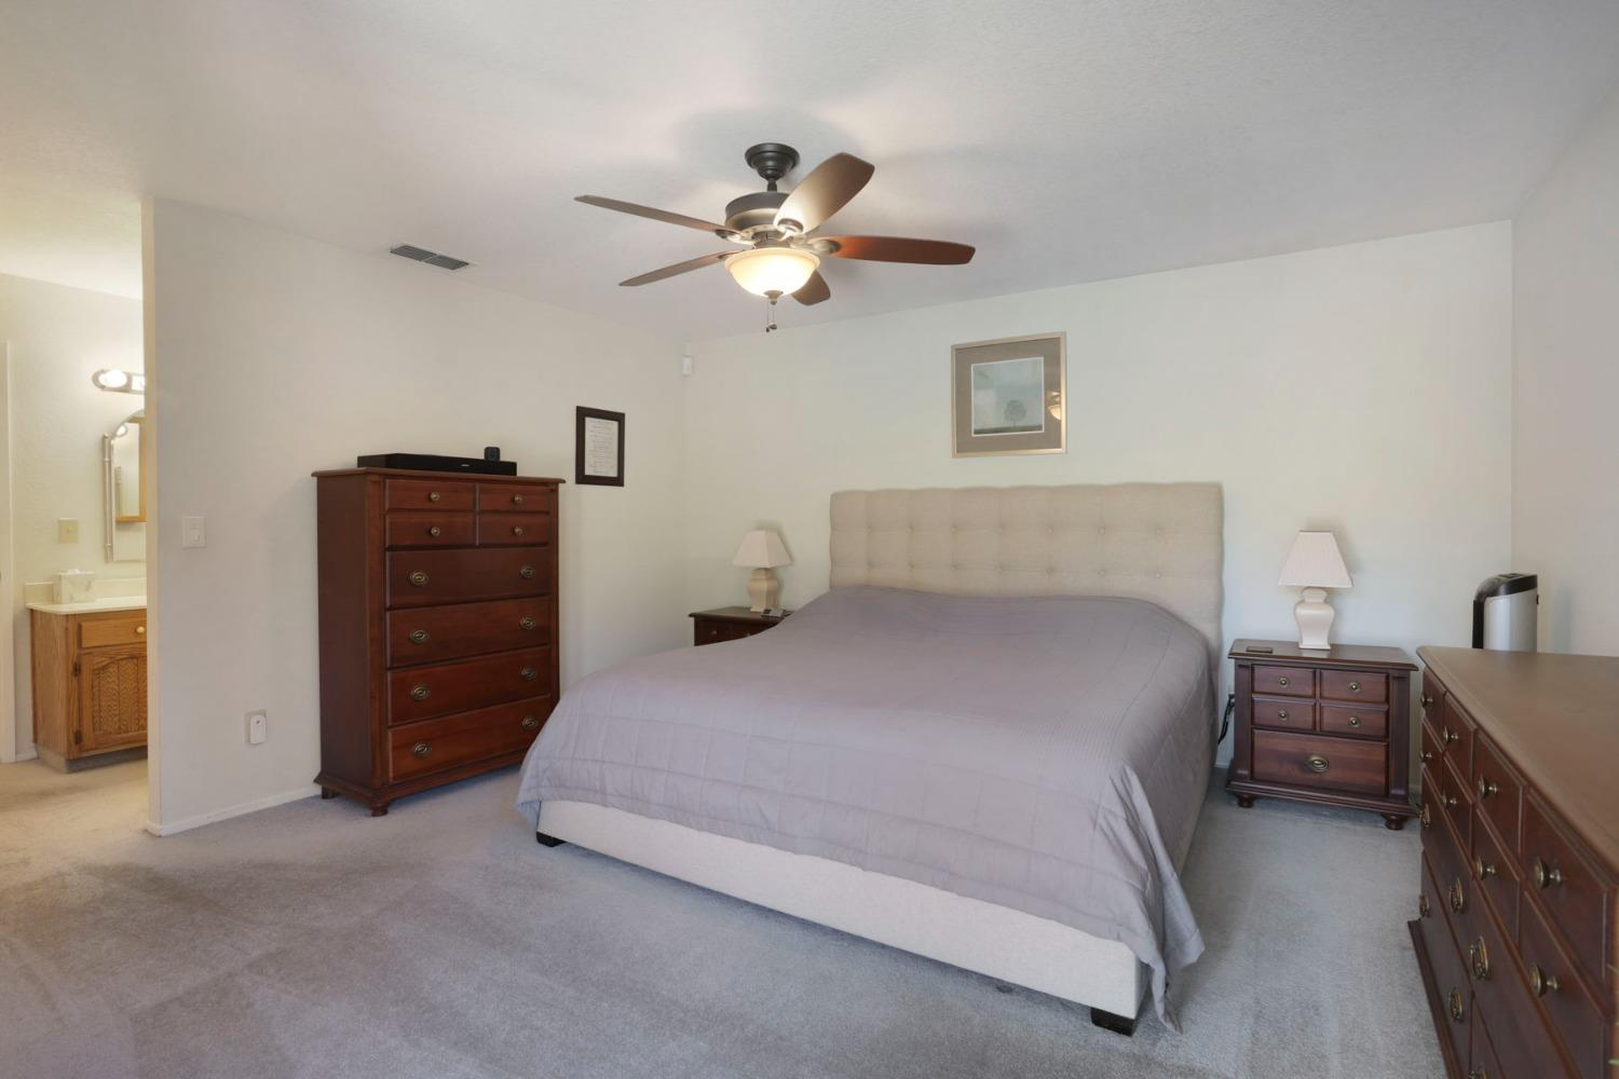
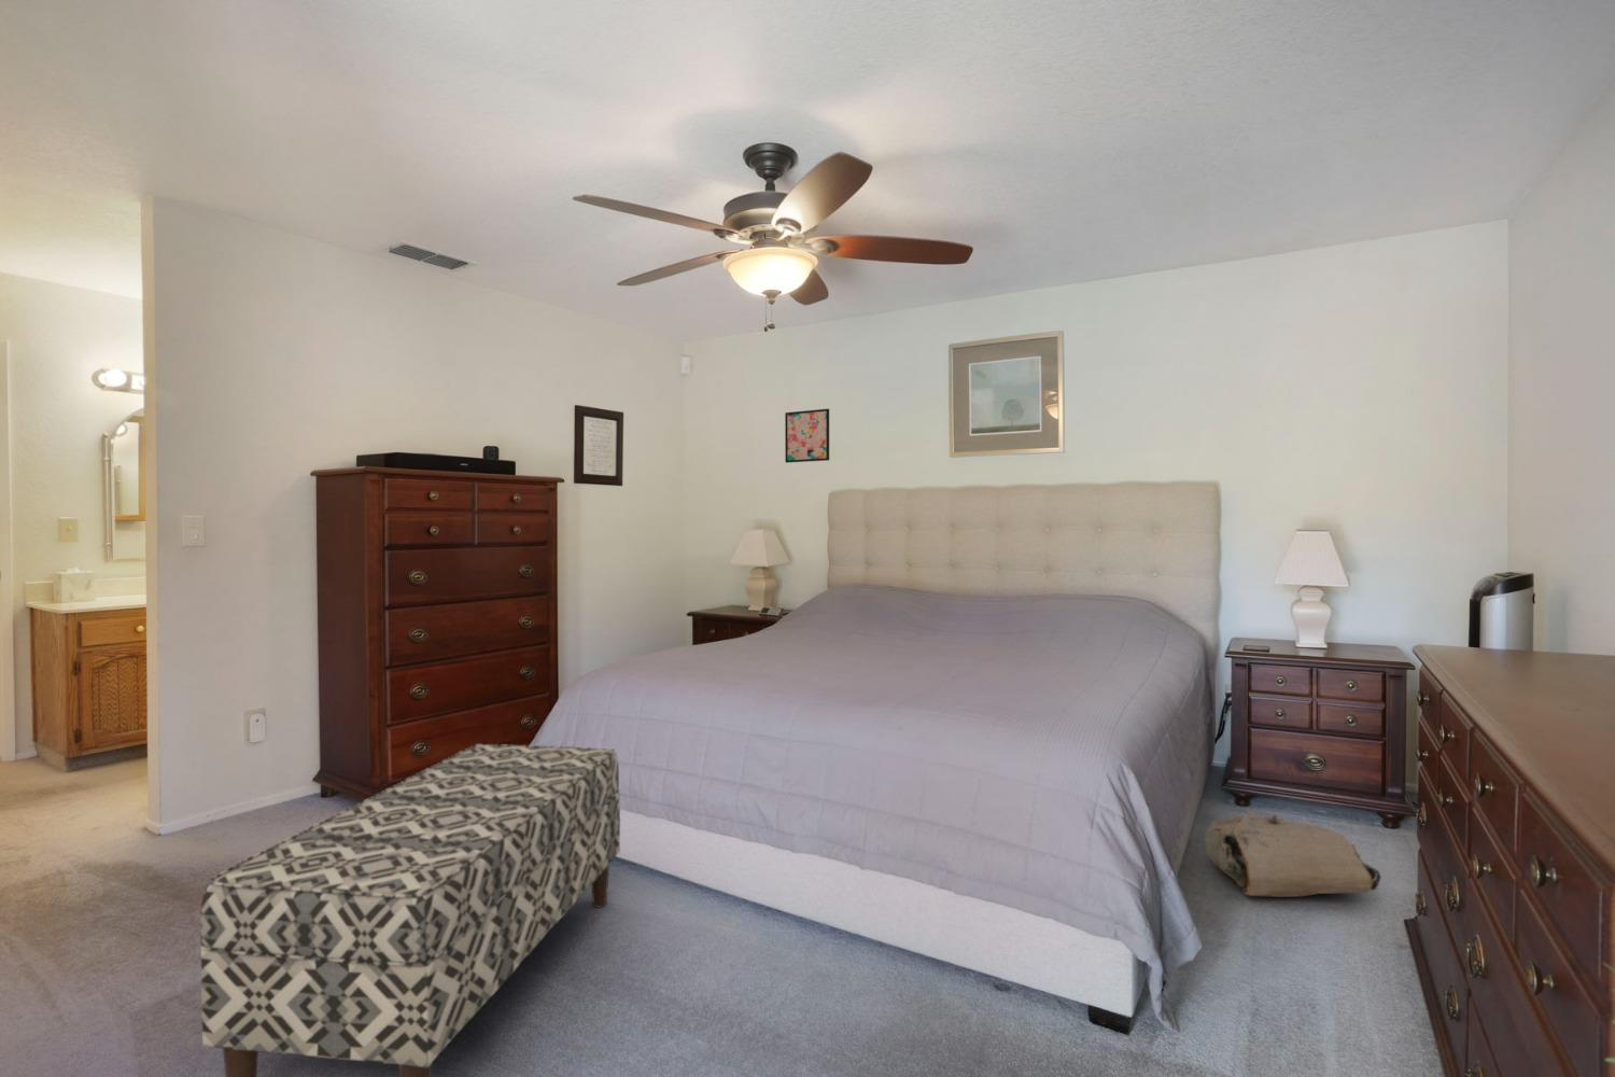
+ bag [1204,811,1388,898]
+ wall art [783,409,830,464]
+ bench [199,743,621,1077]
